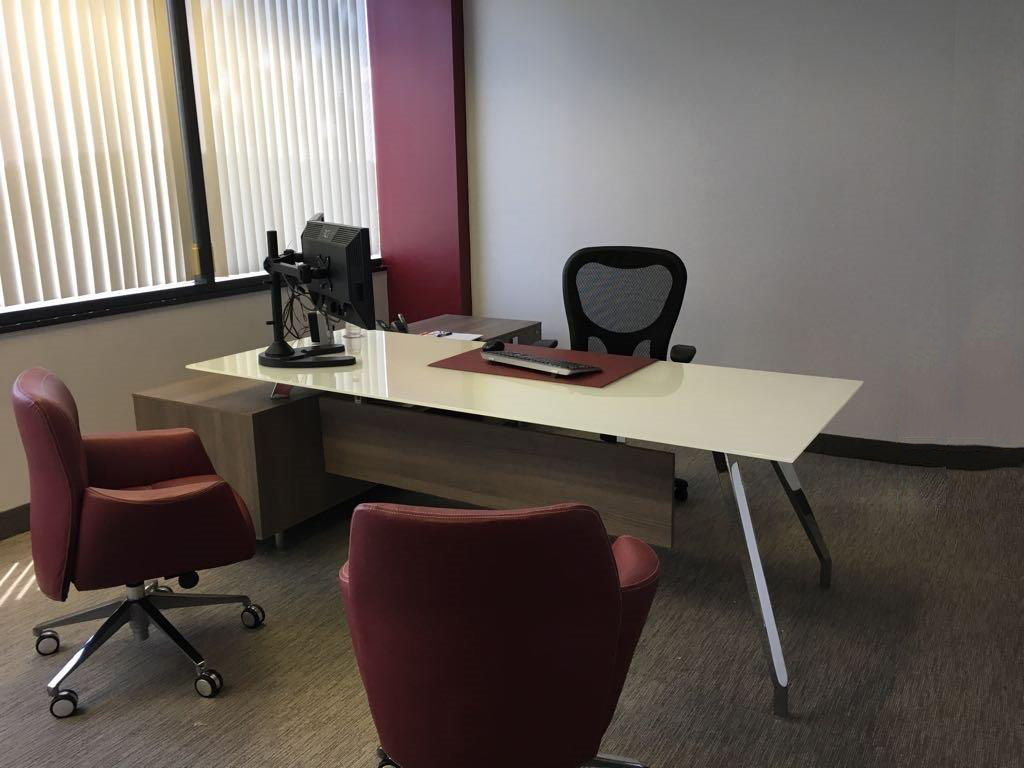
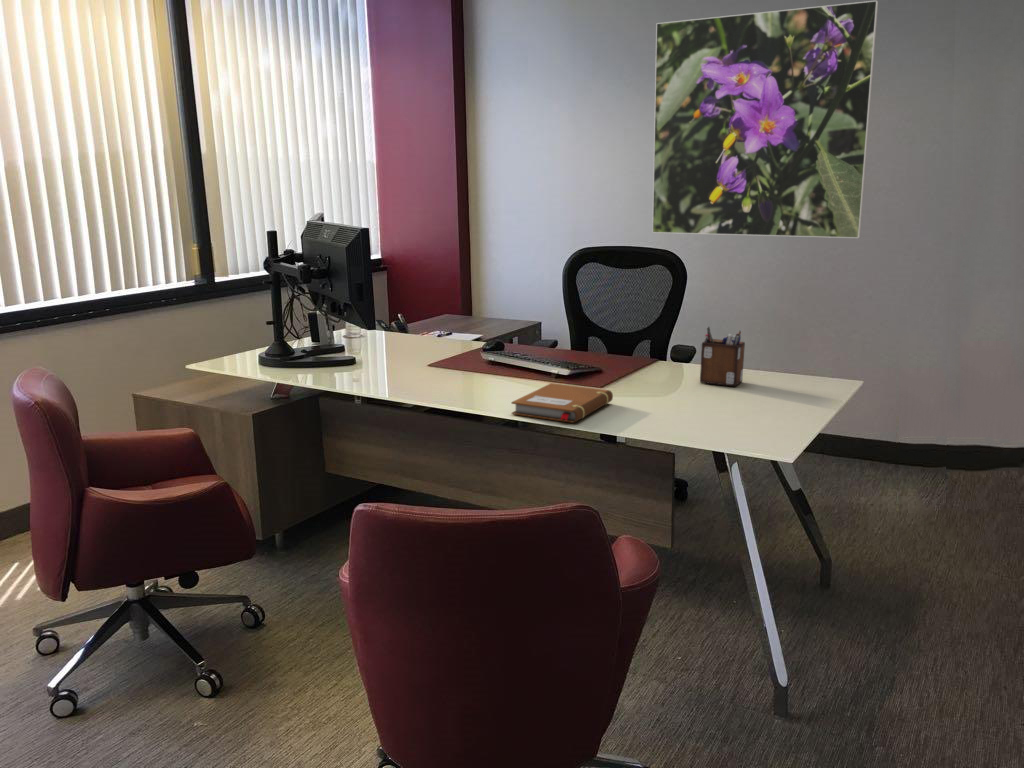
+ desk organizer [699,326,746,387]
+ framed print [651,0,879,239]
+ notebook [511,382,614,424]
